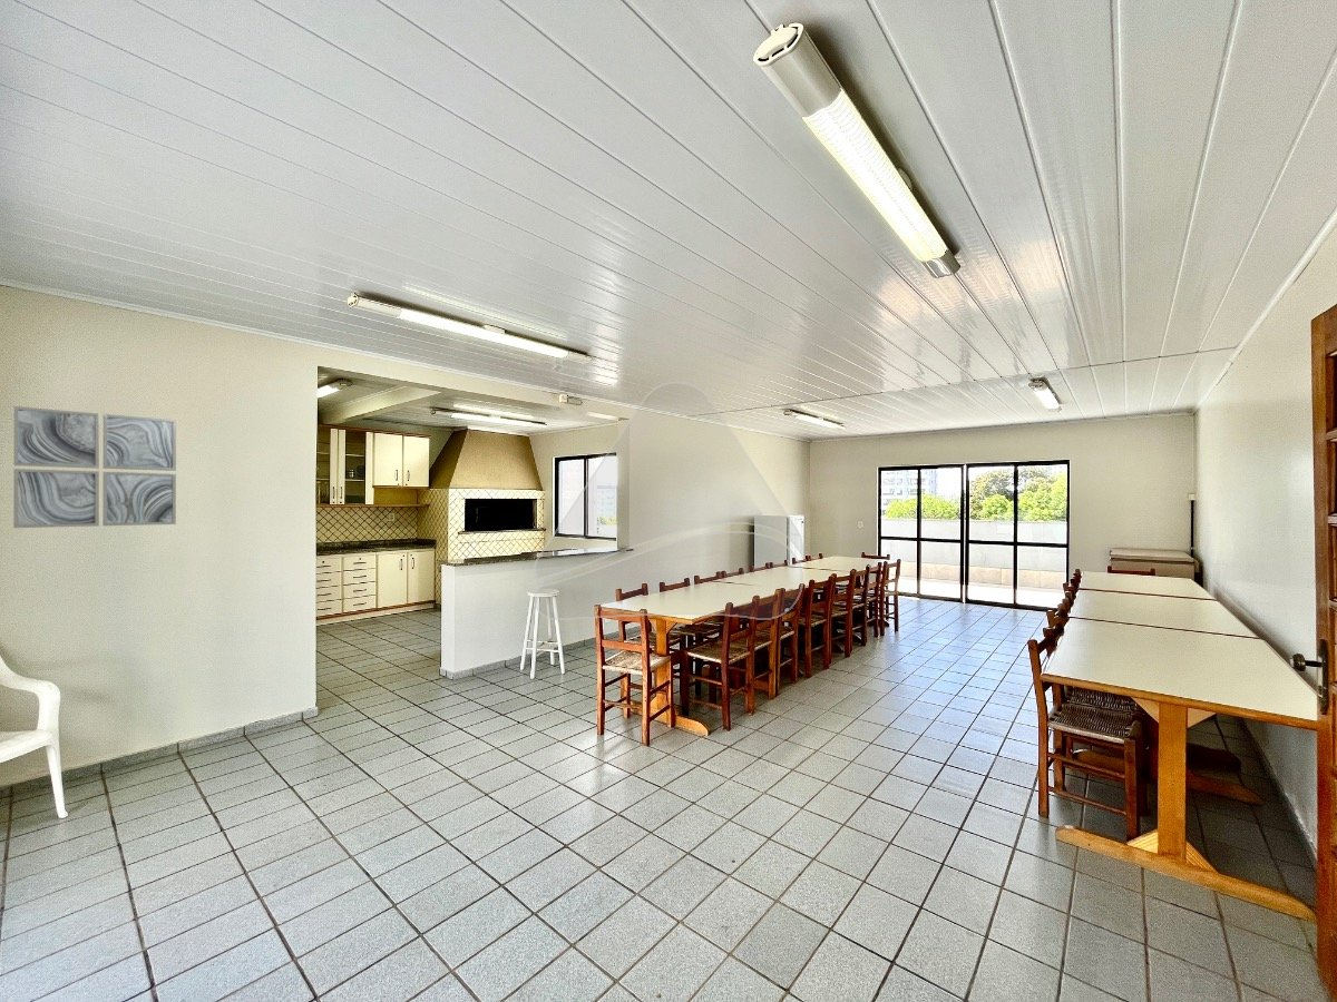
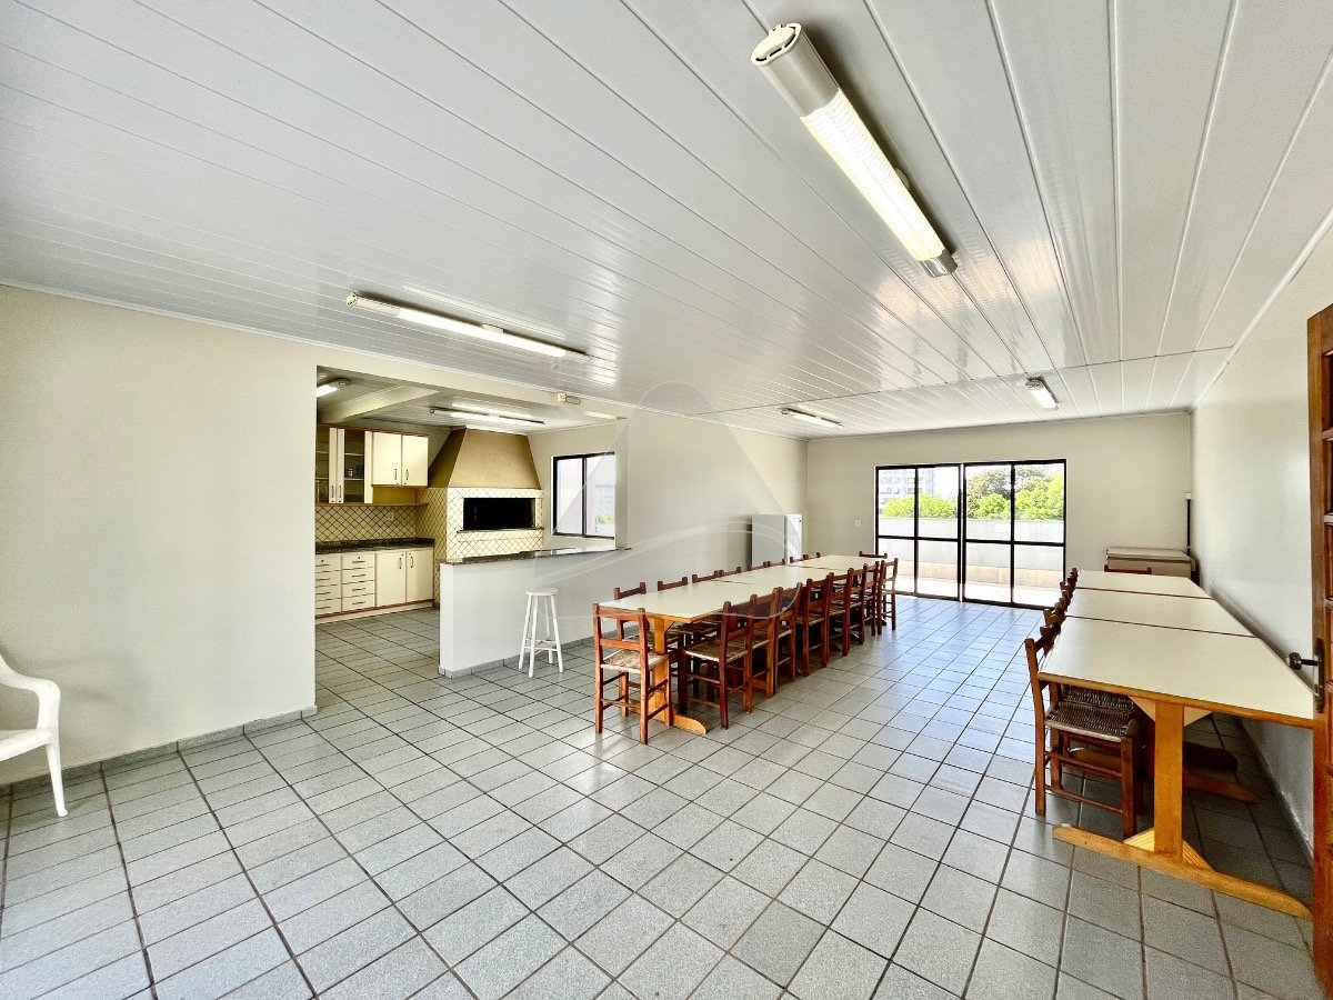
- wall art [12,405,177,529]
